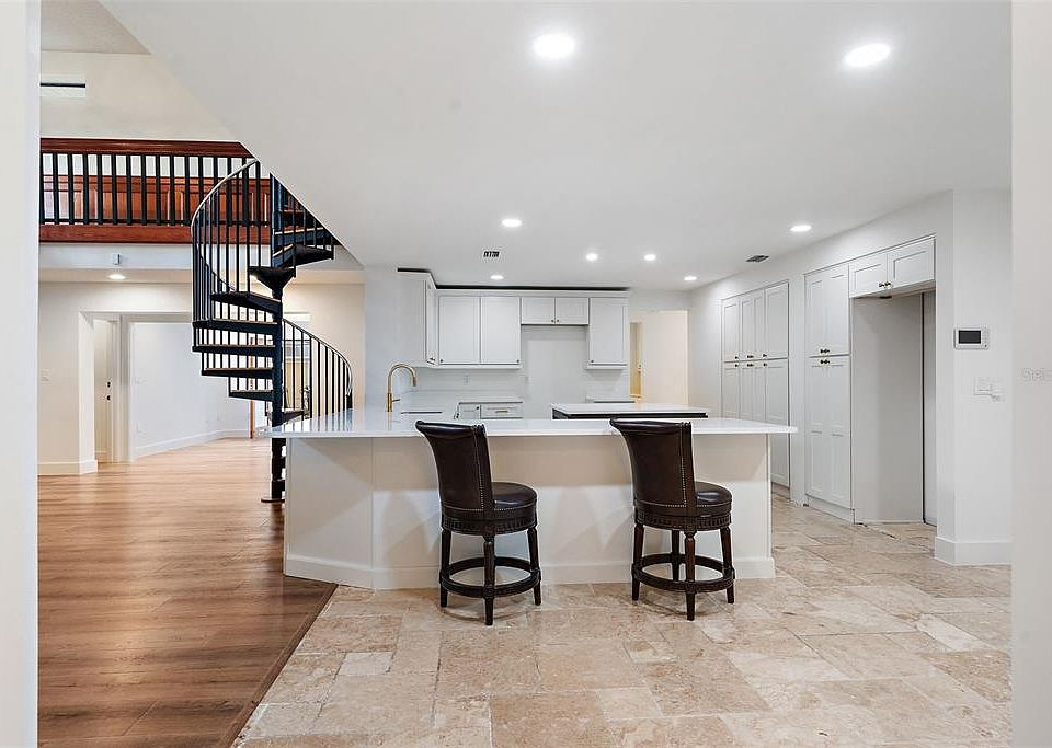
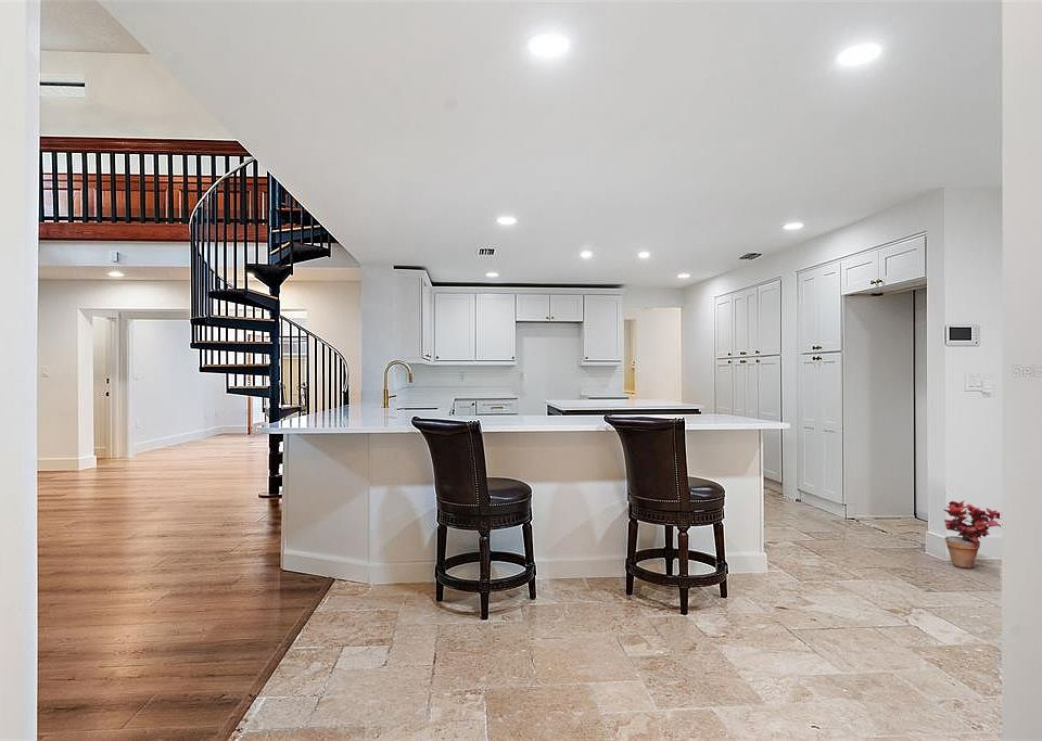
+ potted plant [942,499,1002,570]
